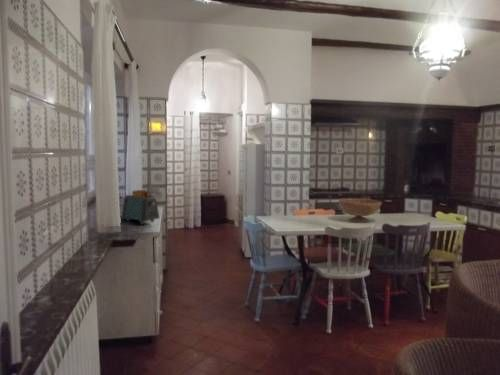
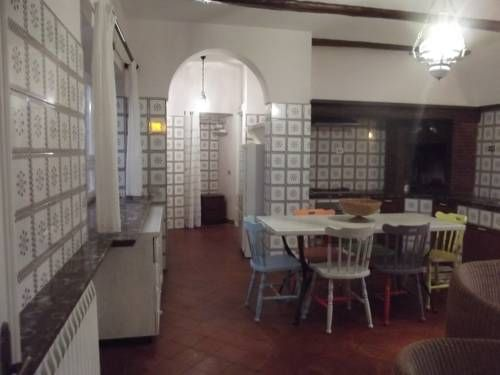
- toaster [121,189,160,225]
